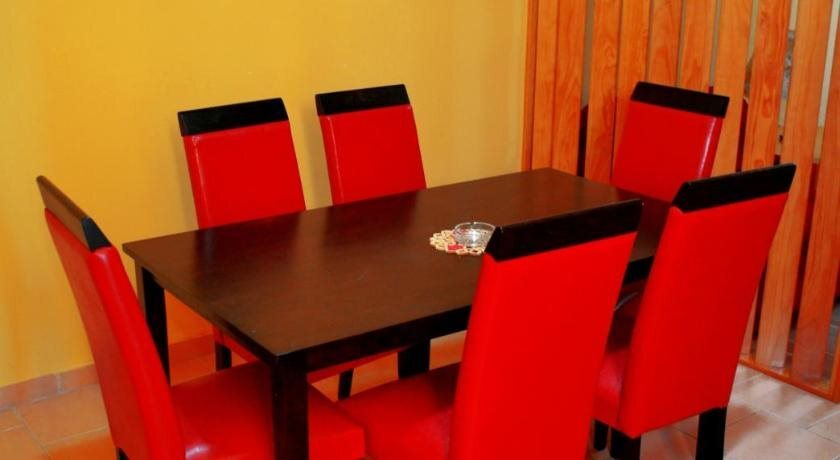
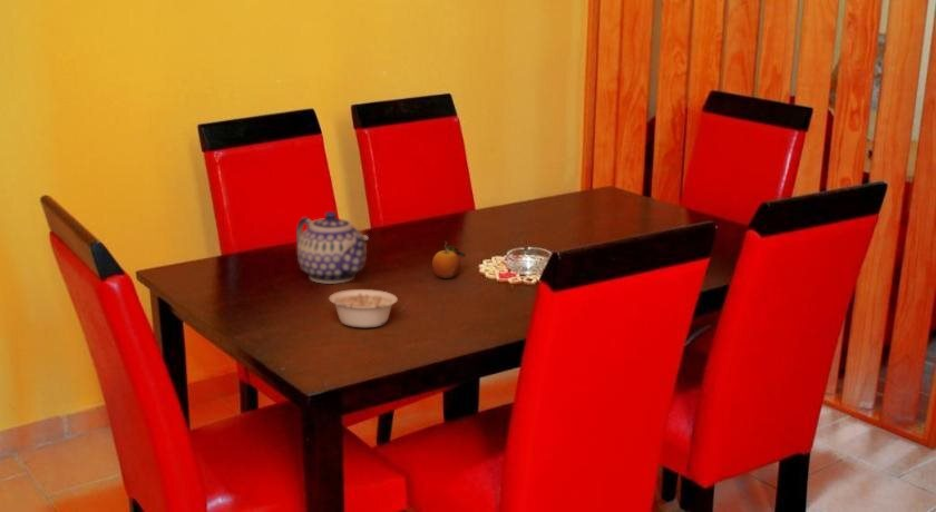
+ fruit [431,240,467,279]
+ legume [328,288,399,328]
+ teapot [295,210,370,284]
